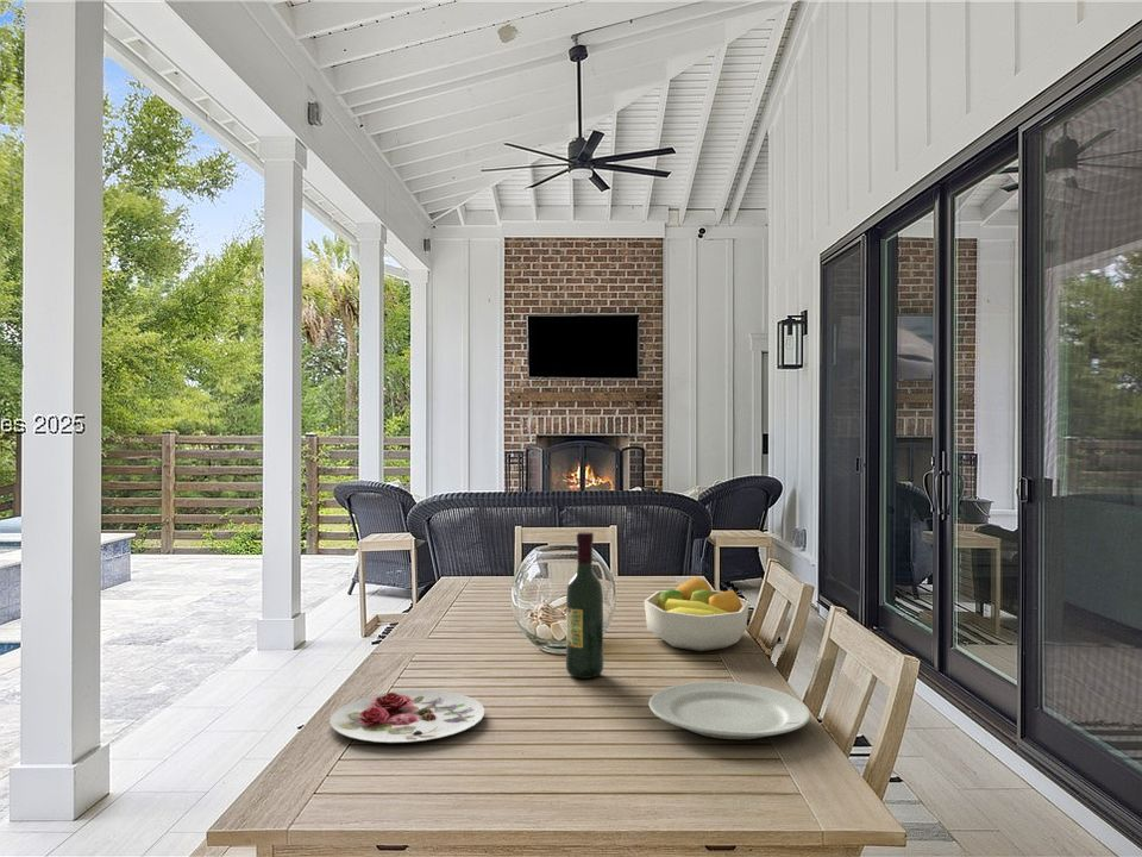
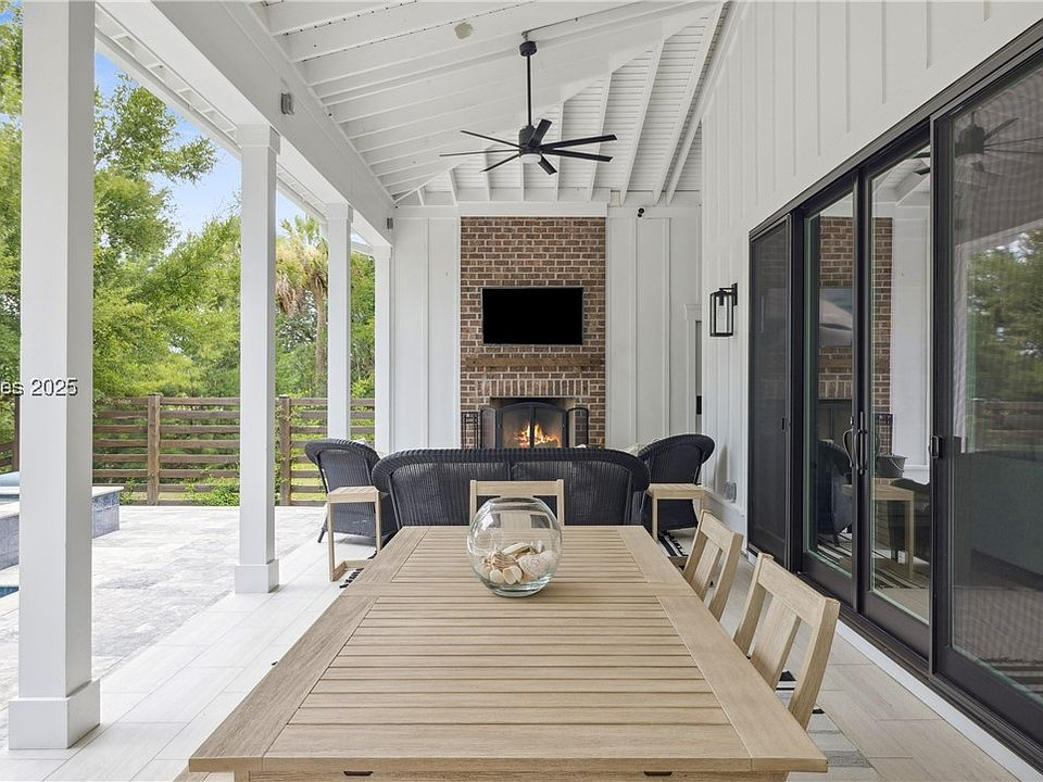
- chinaware [648,681,812,740]
- wine bottle [565,531,604,680]
- plate [330,689,485,744]
- fruit bowl [644,575,751,652]
